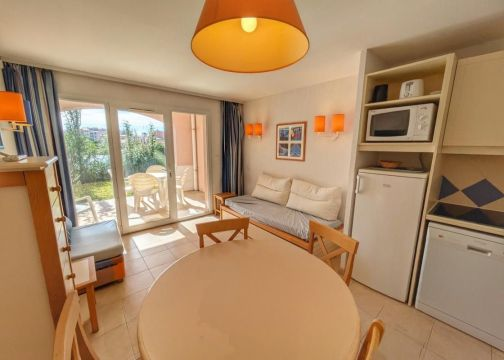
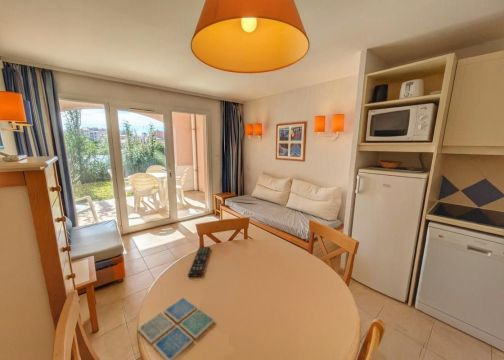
+ remote control [187,246,211,278]
+ drink coaster [137,296,216,360]
